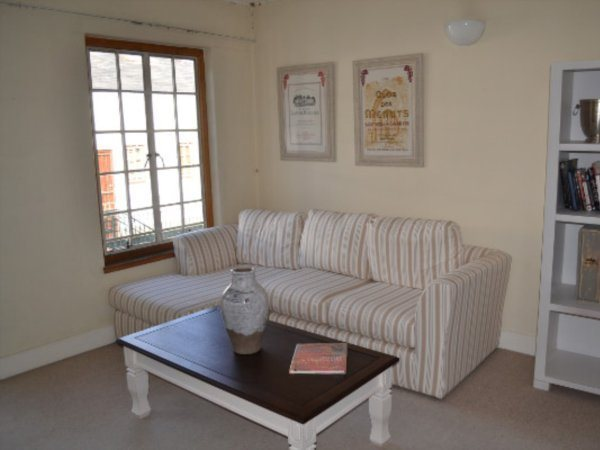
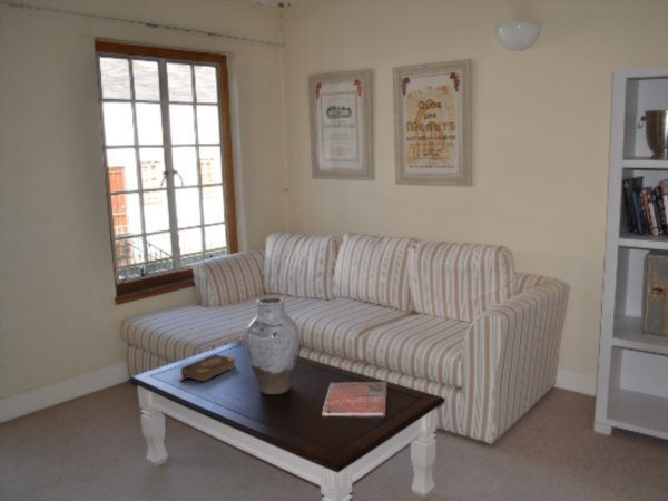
+ book [179,353,237,382]
